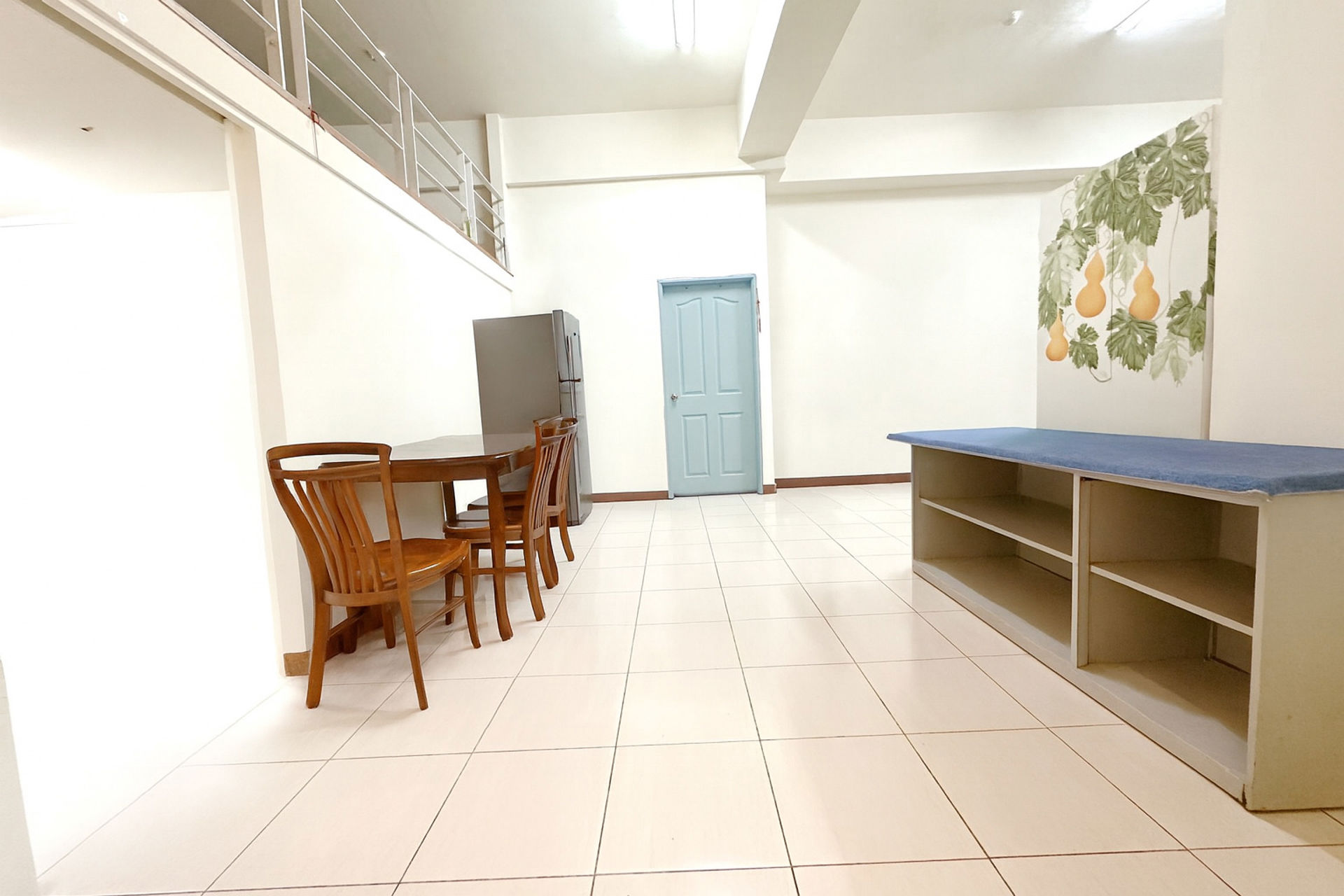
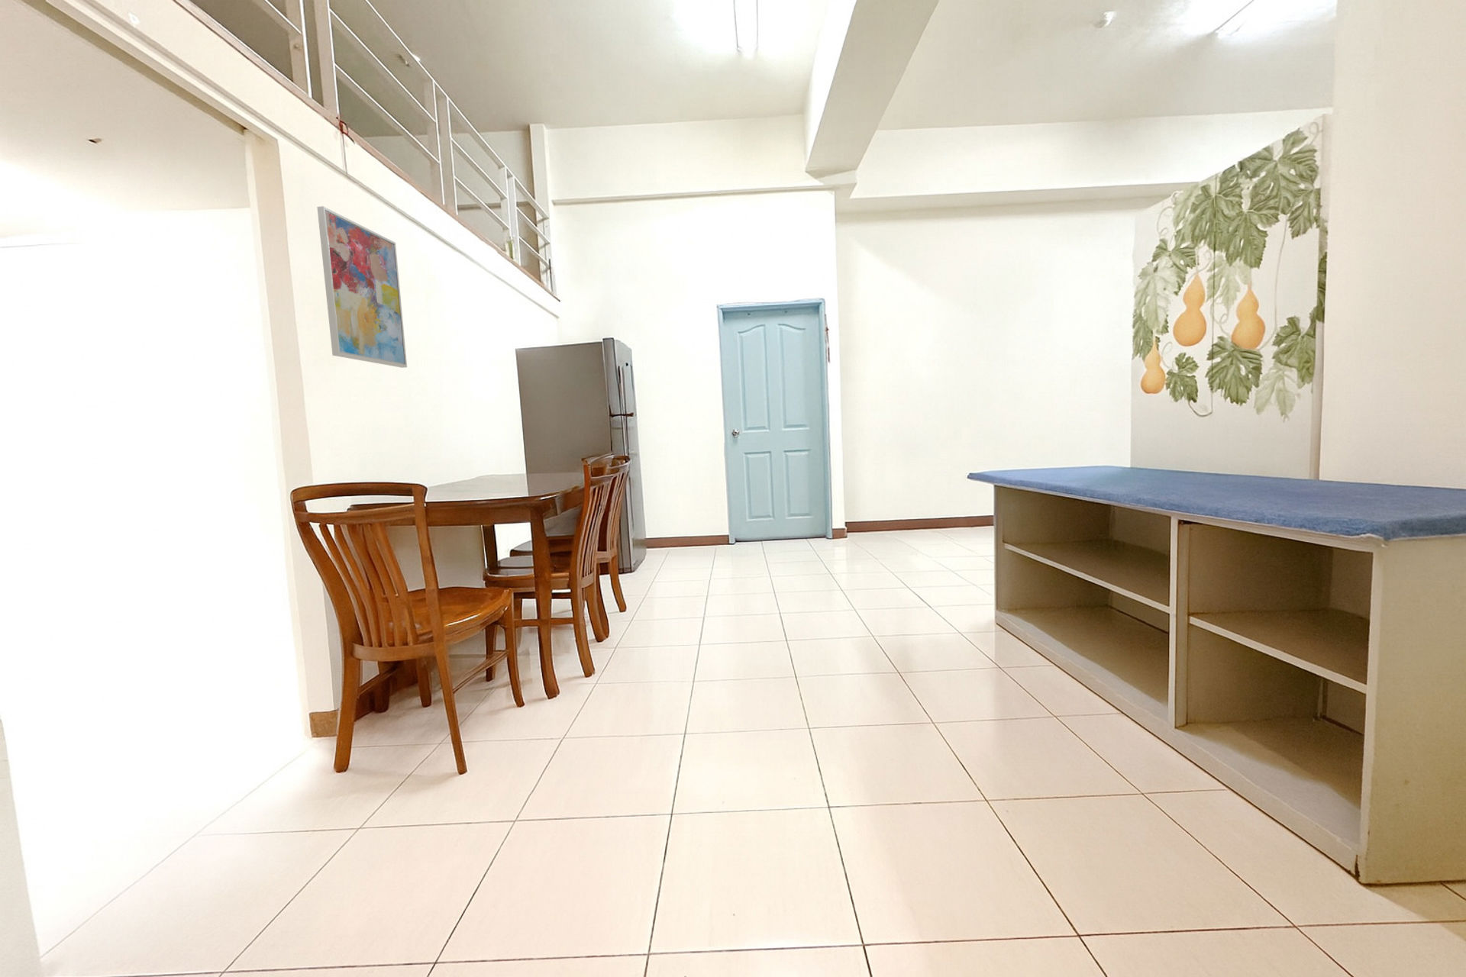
+ wall art [316,205,408,369]
